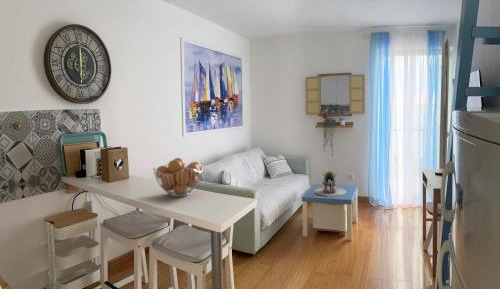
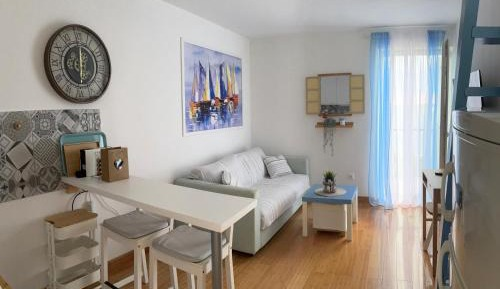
- fruit basket [152,157,204,198]
